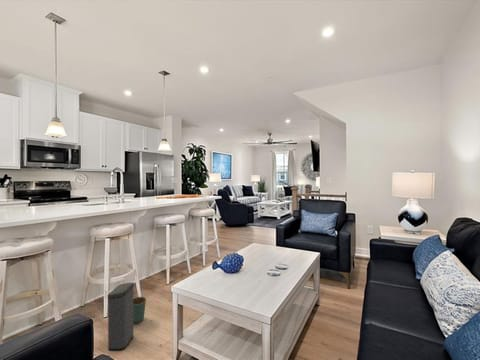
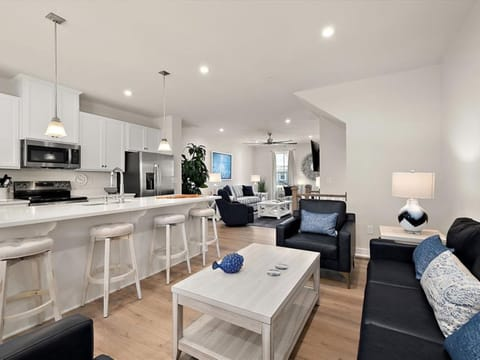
- trash can [107,281,147,352]
